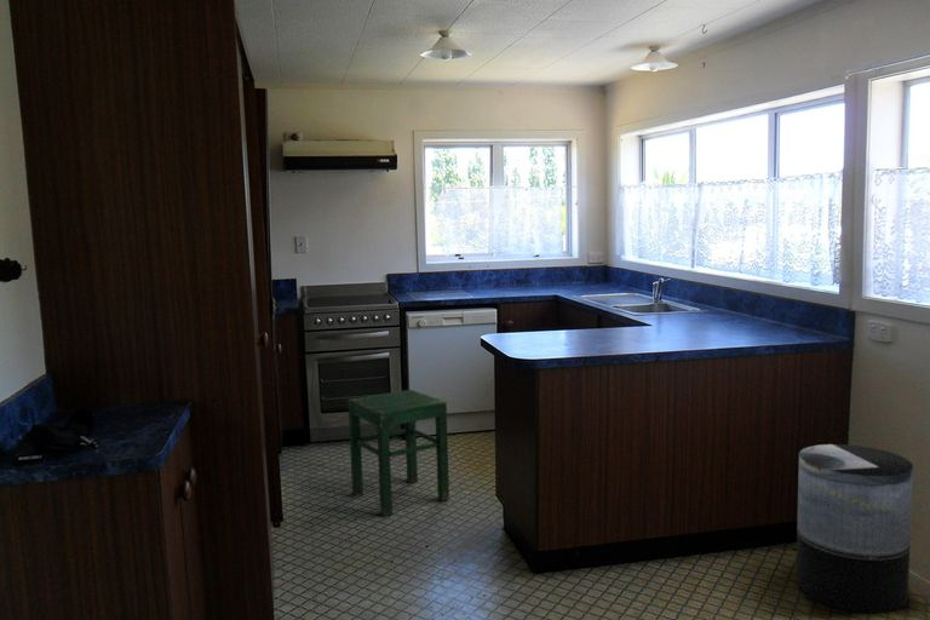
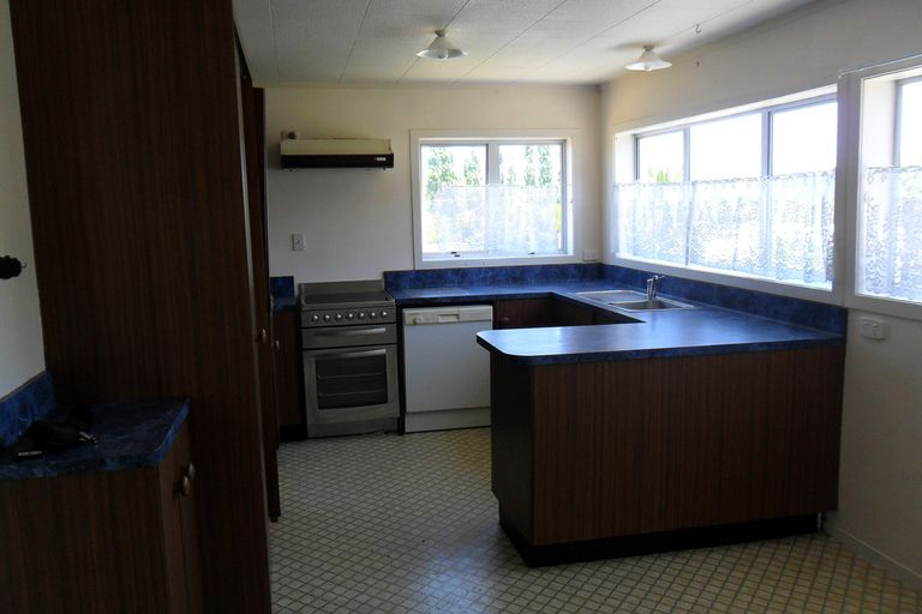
- stool [348,389,450,517]
- trash can [796,443,914,614]
